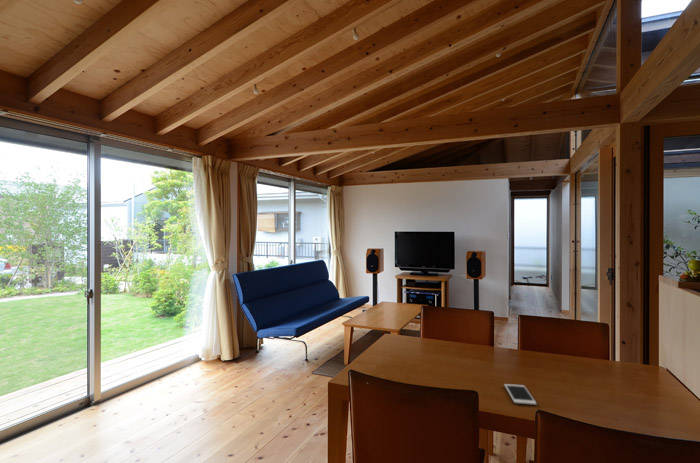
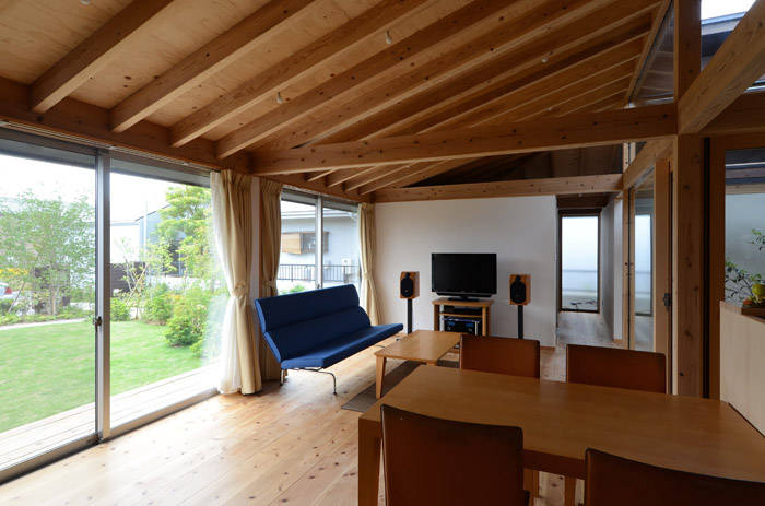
- cell phone [503,383,538,406]
